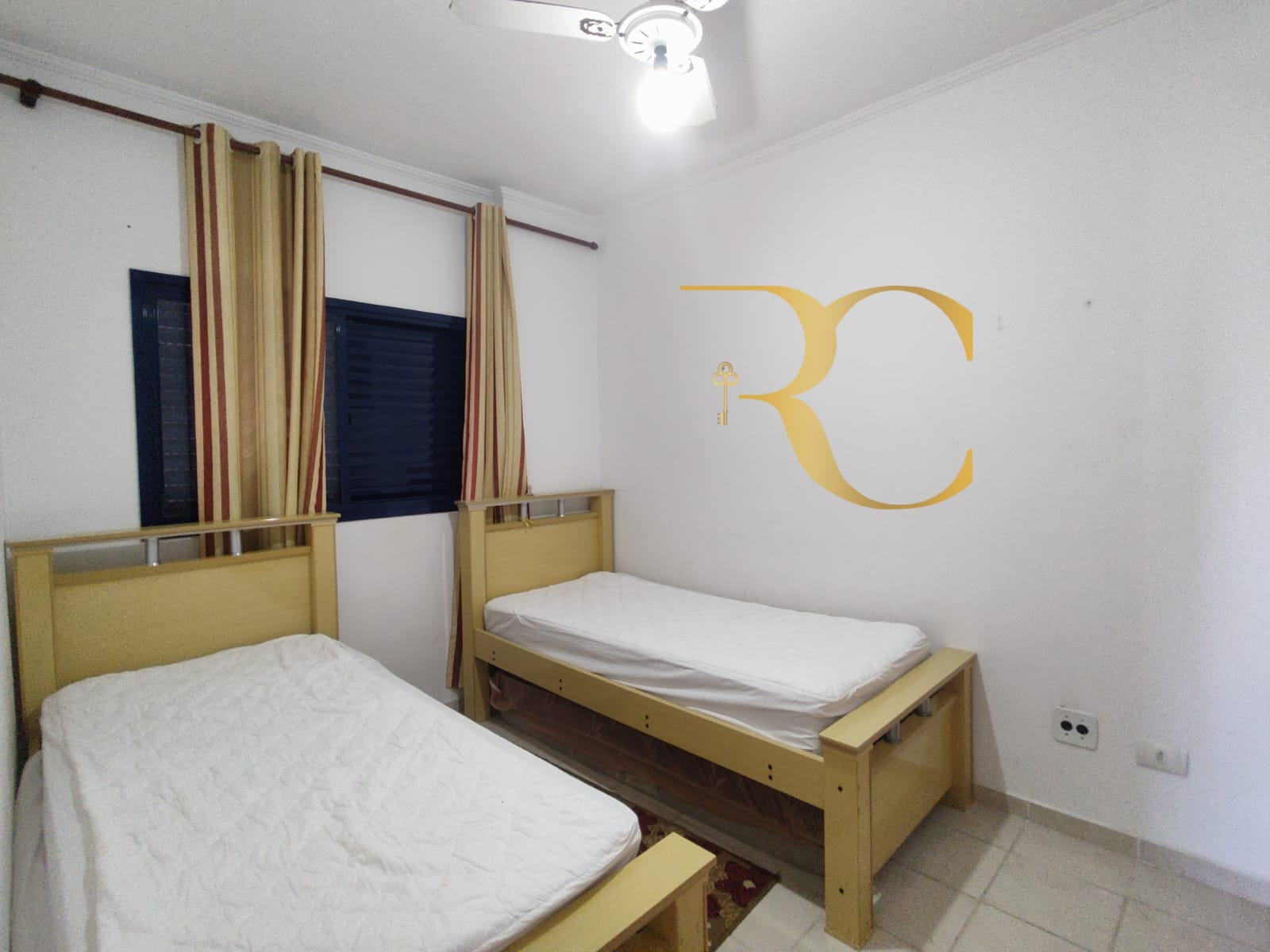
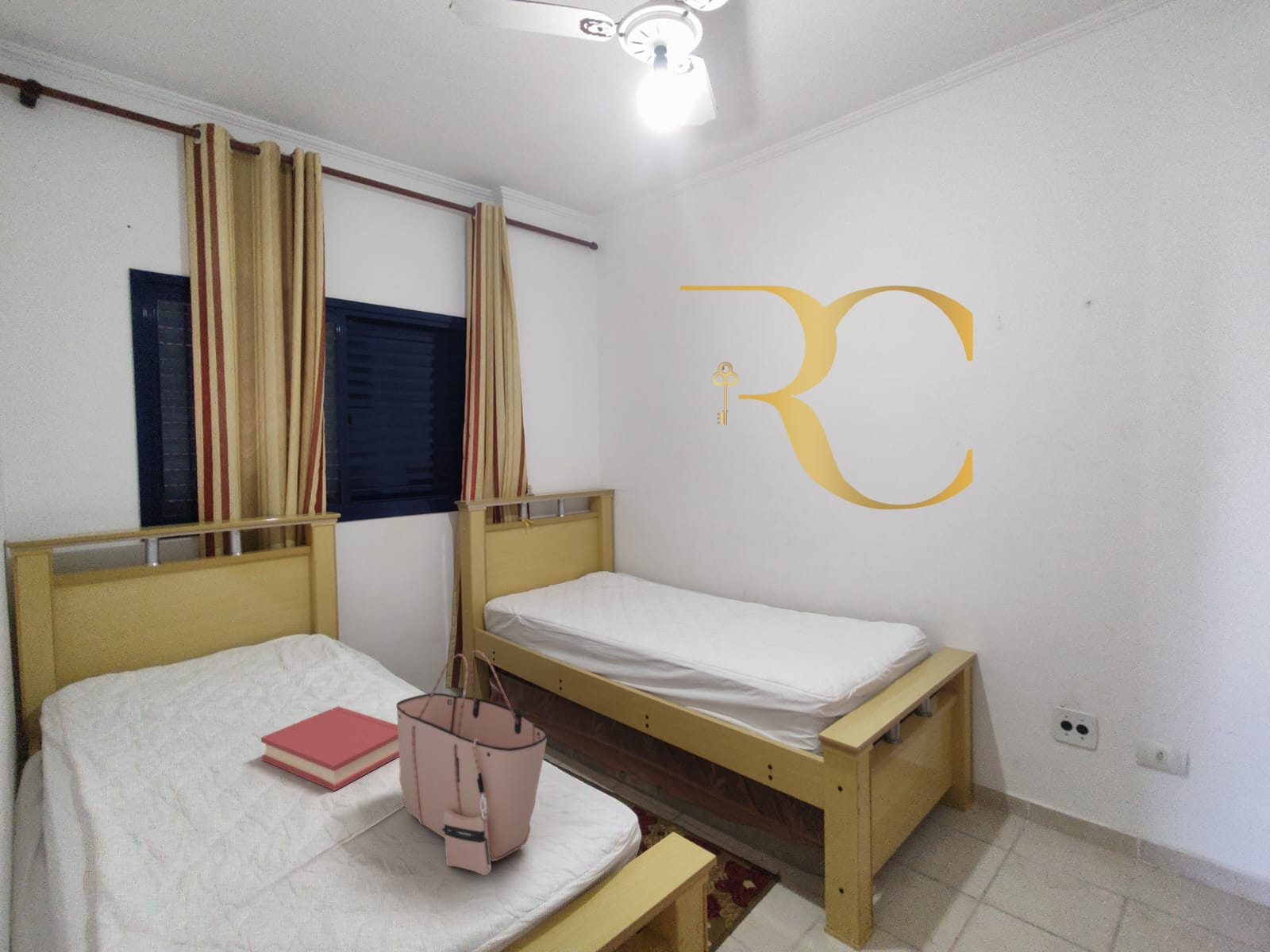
+ tote bag [396,650,548,876]
+ hardback book [260,705,399,792]
